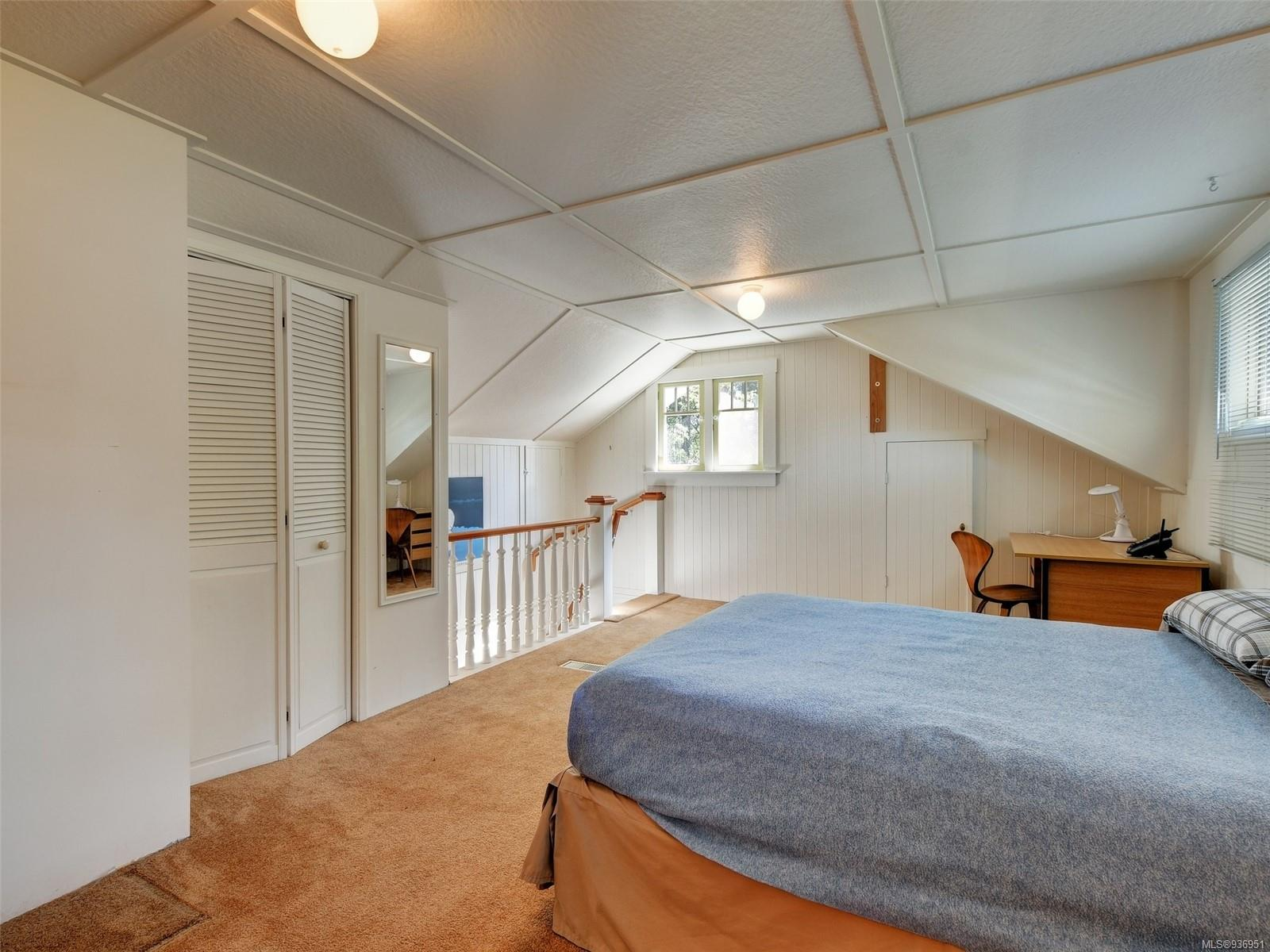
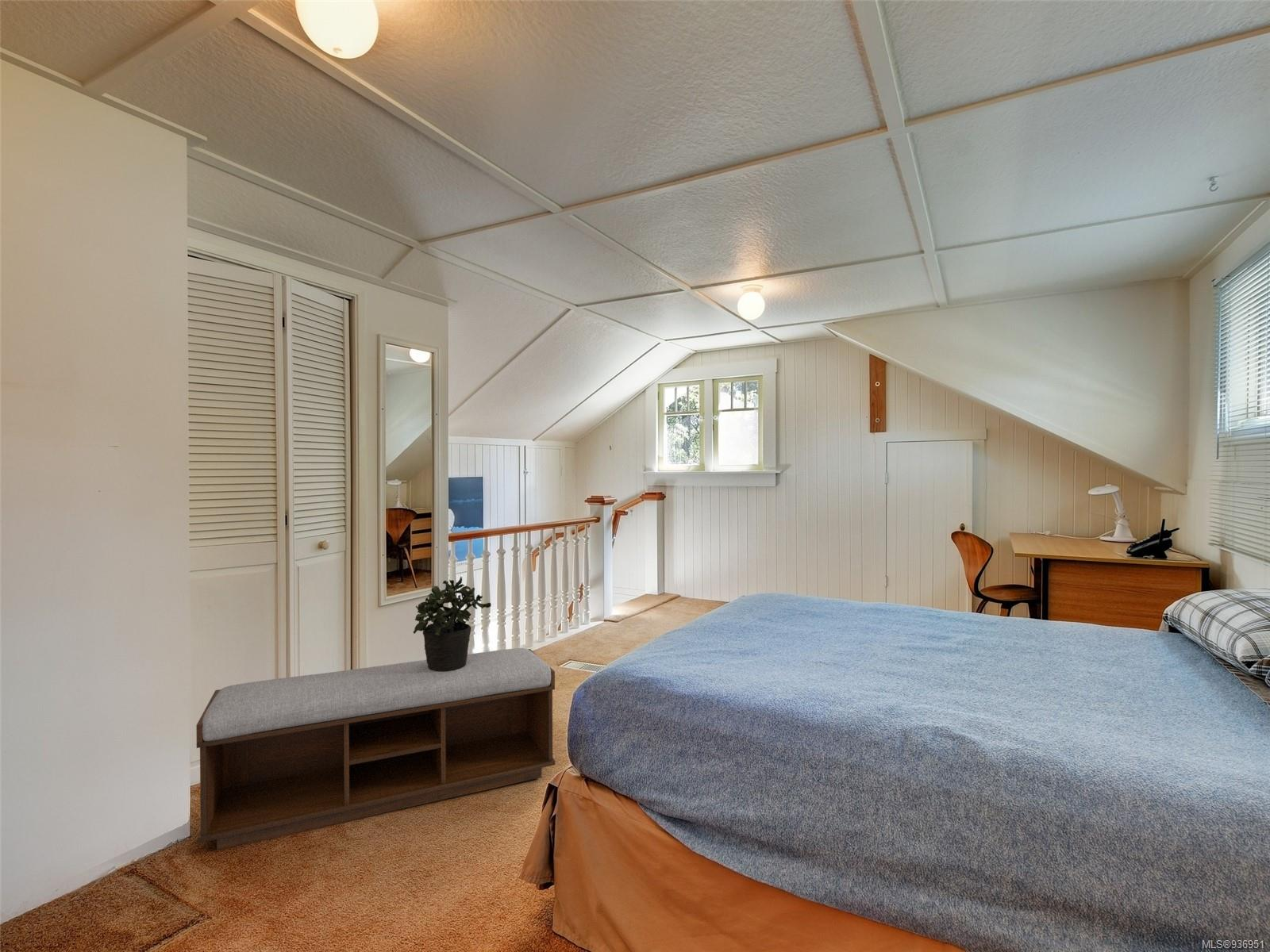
+ bench [195,647,556,850]
+ potted plant [413,576,492,671]
